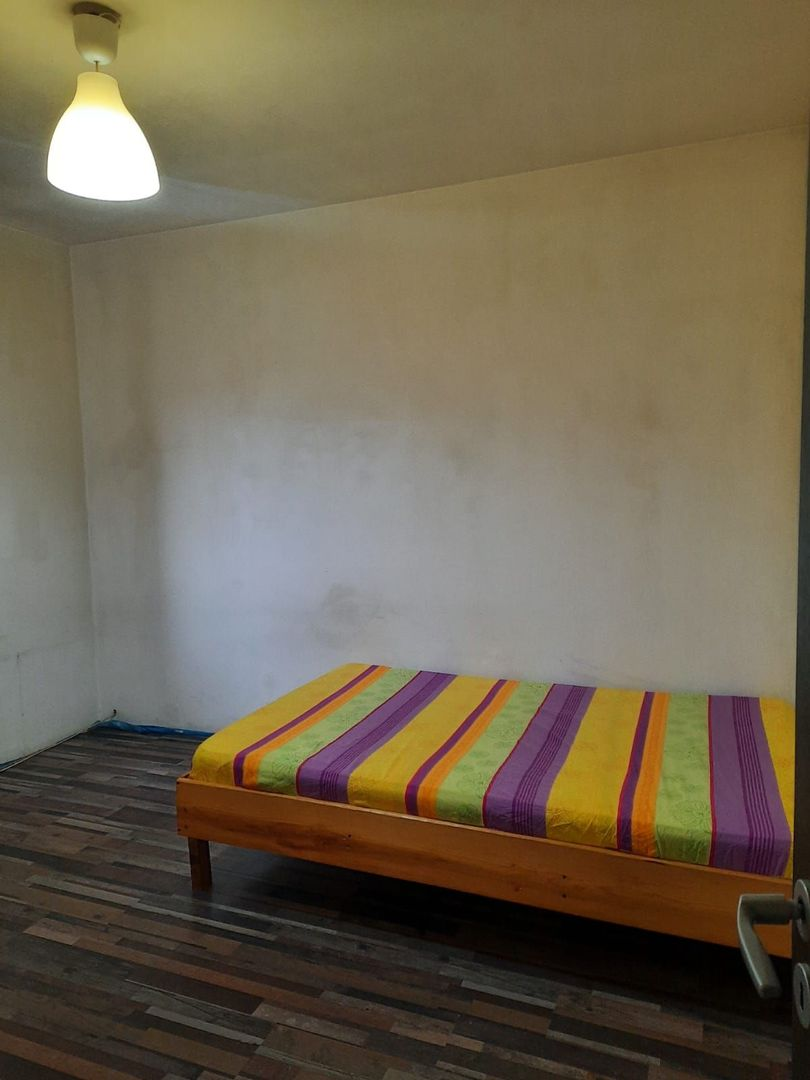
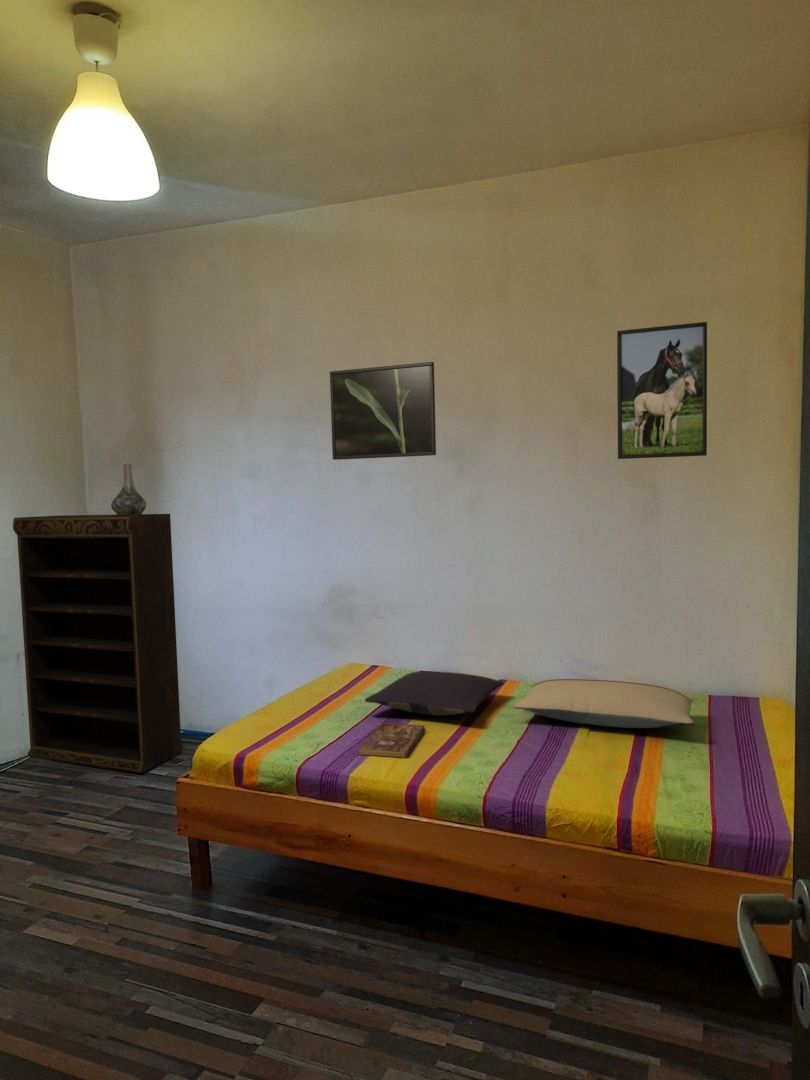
+ bible [358,722,425,759]
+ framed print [329,361,437,461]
+ bookshelf [12,513,183,775]
+ decorative vase [110,463,147,516]
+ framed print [616,321,708,460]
+ pillow [364,670,505,717]
+ pillow [513,678,694,729]
